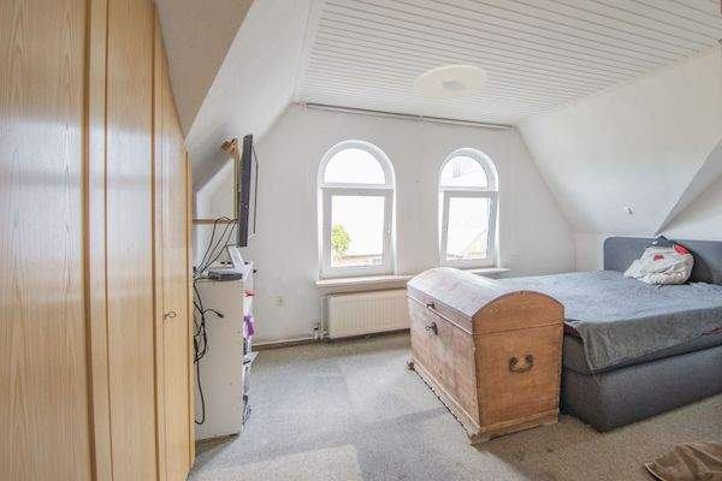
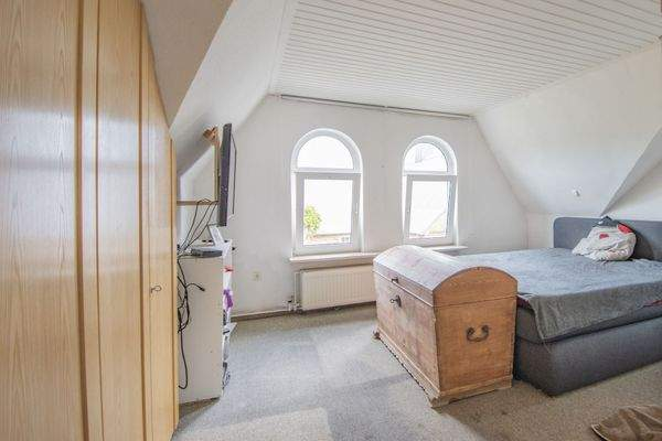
- ceiling light [413,64,489,101]
